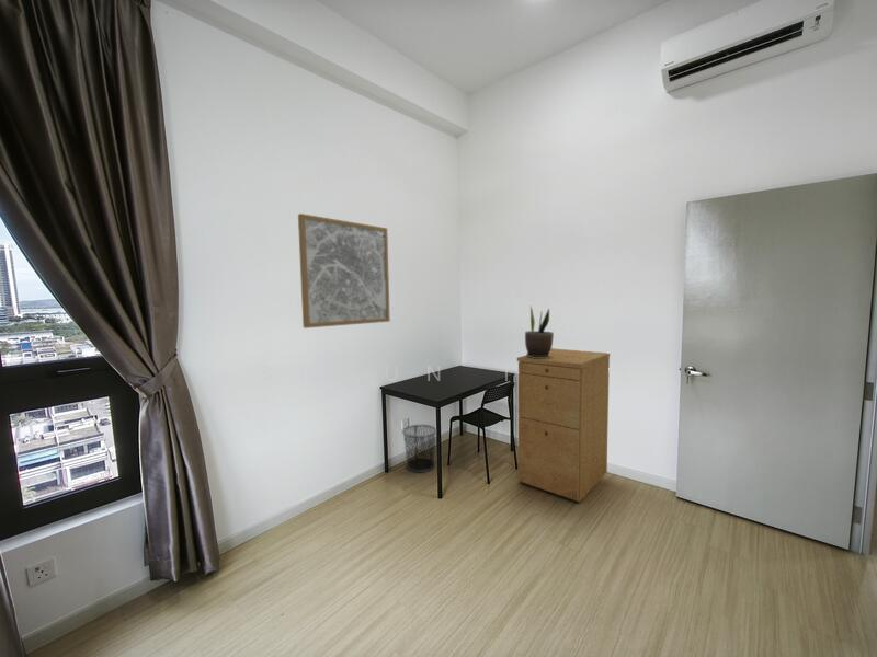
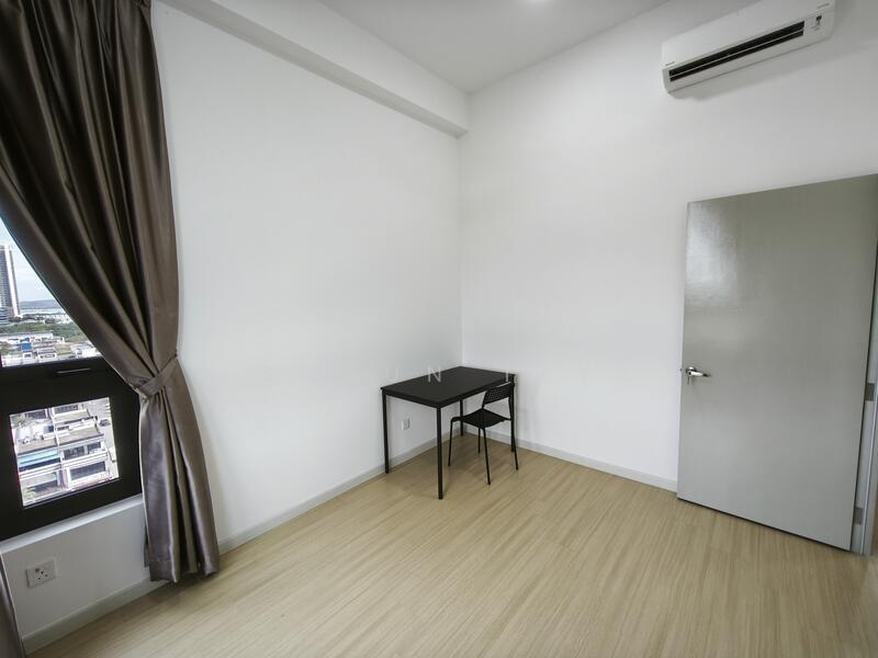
- wall art [297,212,391,330]
- potted plant [524,306,555,358]
- filing cabinet [516,347,611,504]
- waste bin [401,424,437,473]
